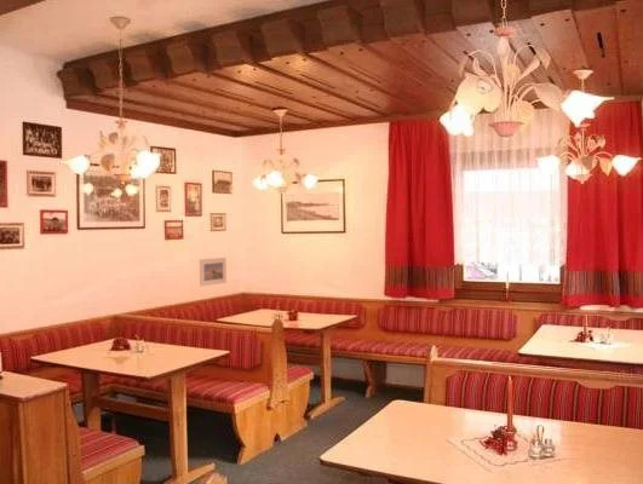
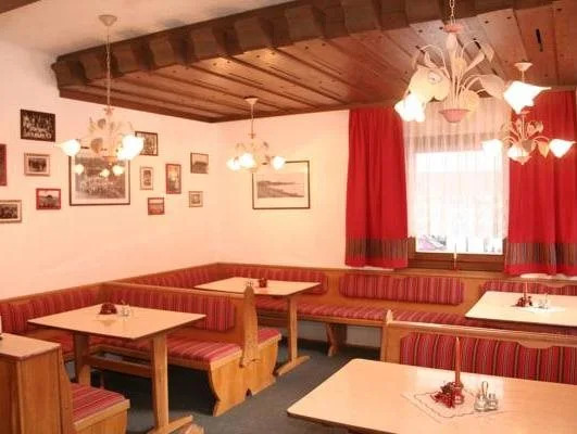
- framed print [199,257,228,287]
